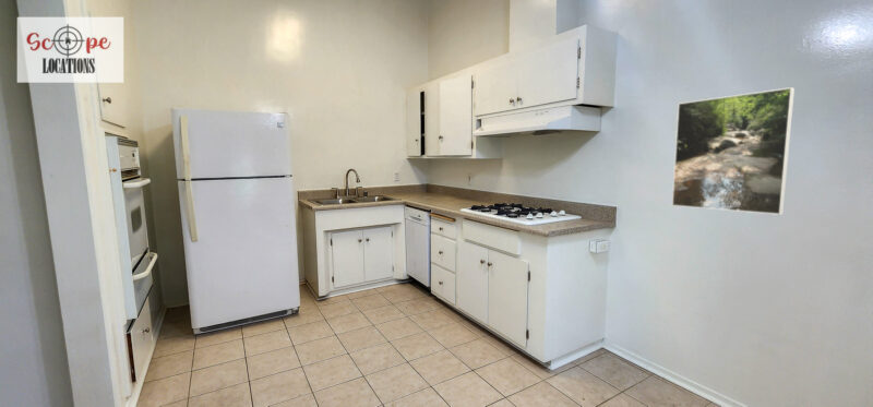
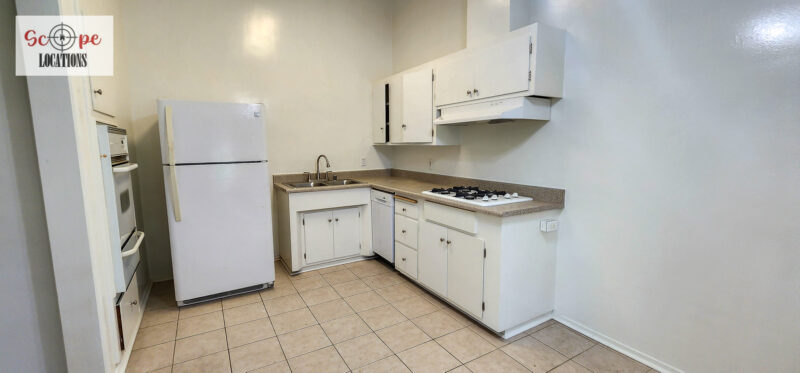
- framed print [671,86,796,216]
